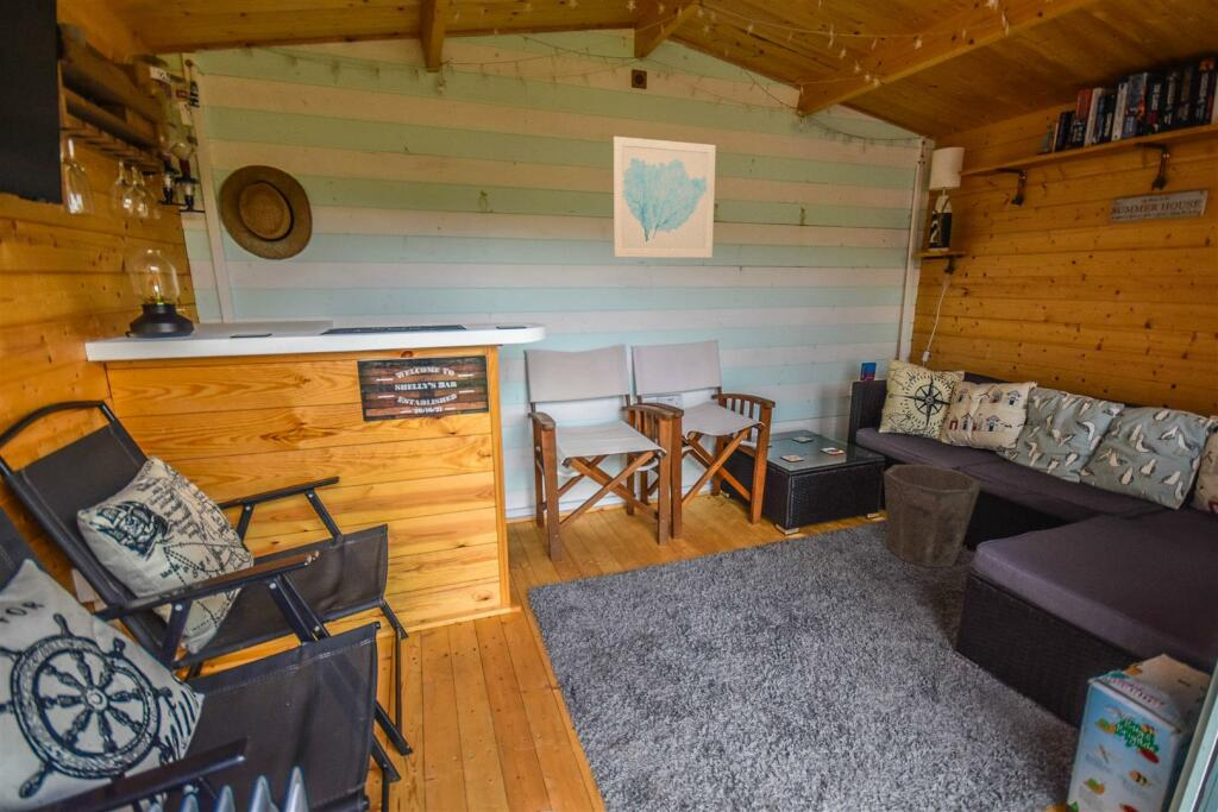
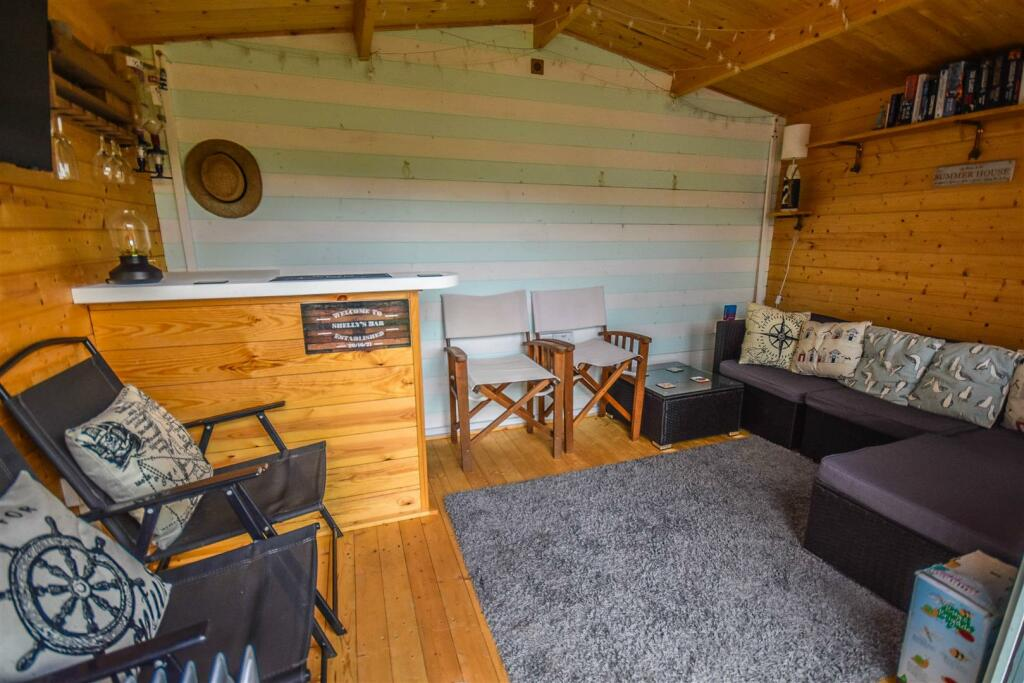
- waste bin [883,464,982,568]
- wall art [613,136,717,259]
